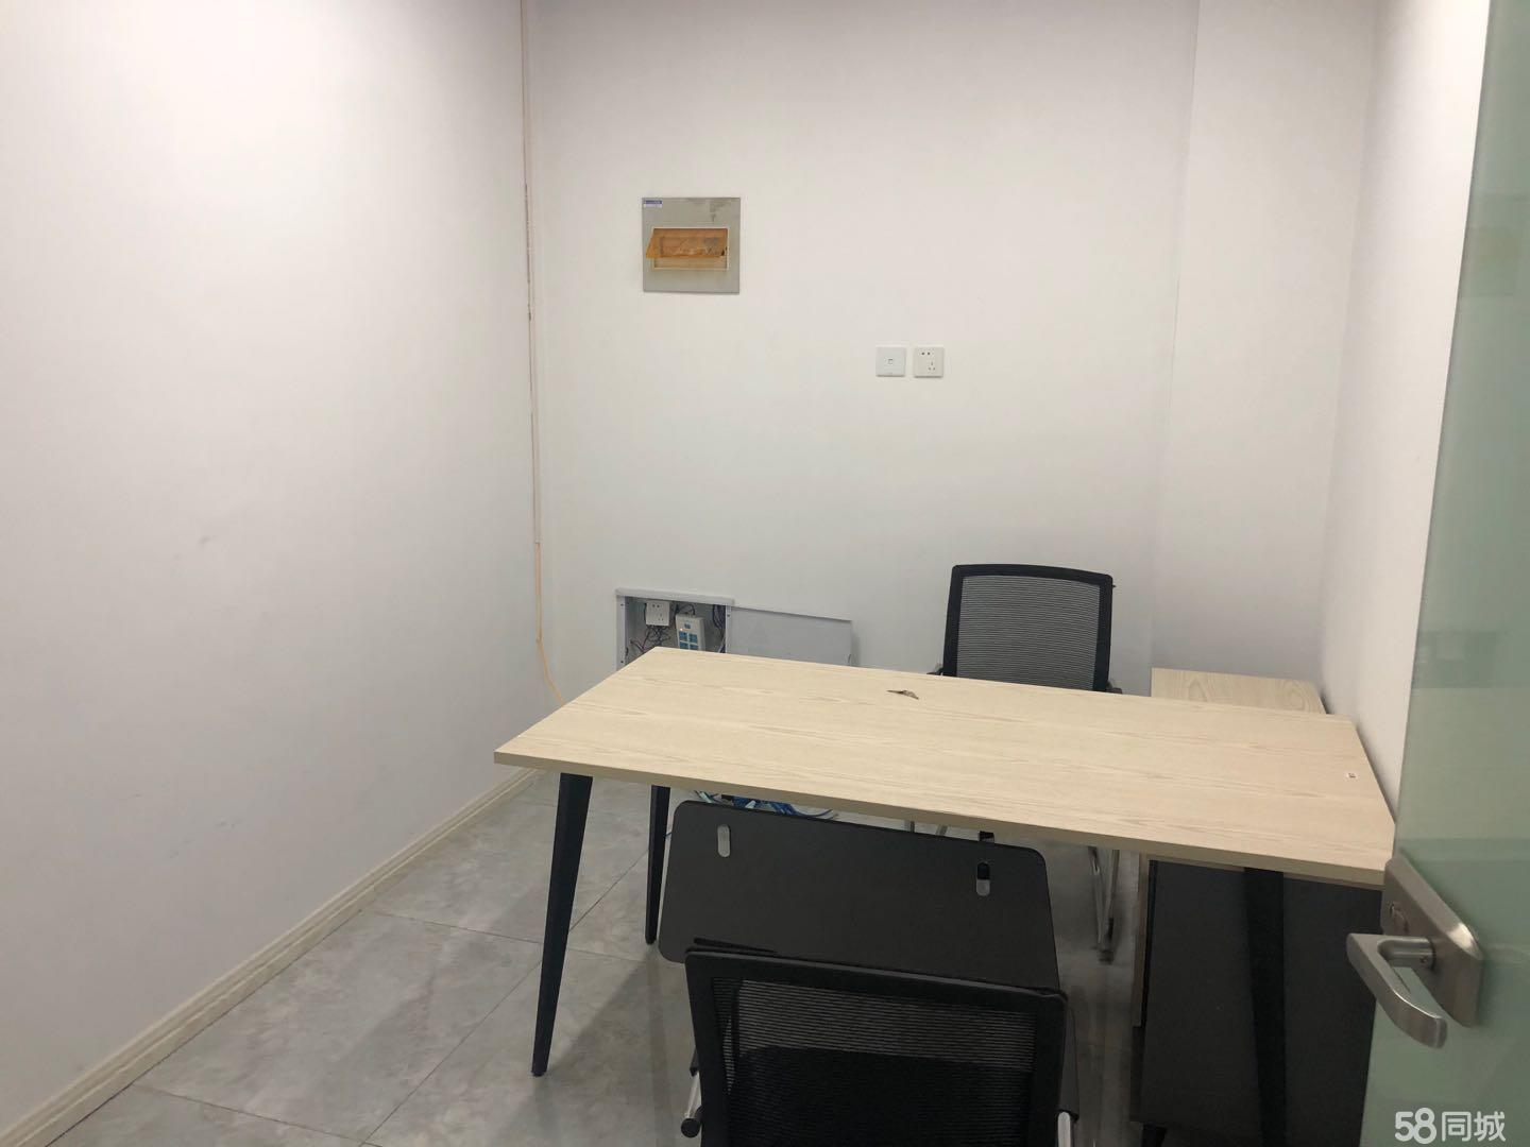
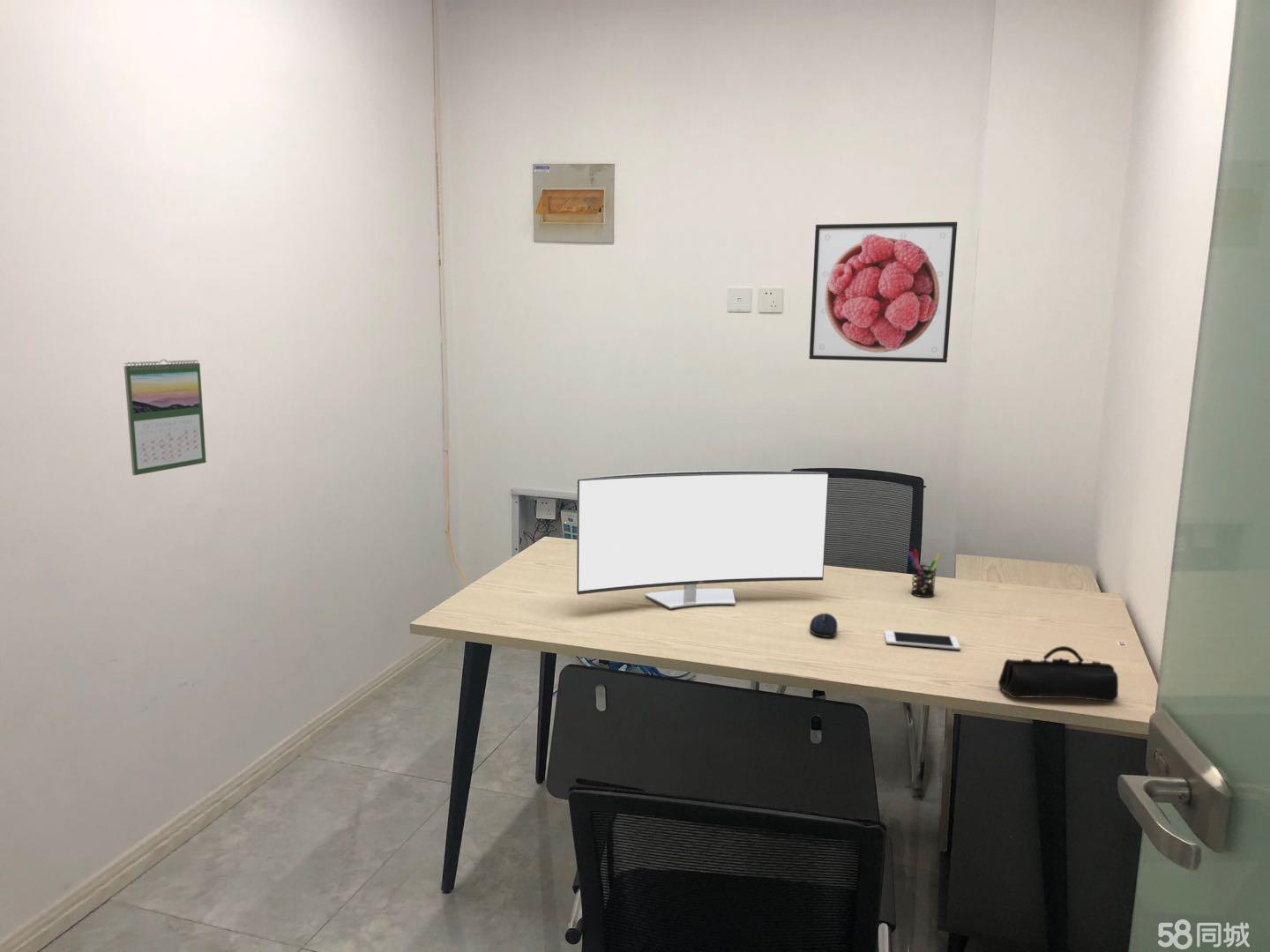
+ pen holder [907,548,942,598]
+ computer mouse [809,613,839,638]
+ pencil case [997,645,1119,703]
+ monitor [576,470,830,610]
+ calendar [123,358,207,476]
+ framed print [809,221,958,363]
+ cell phone [884,629,961,651]
